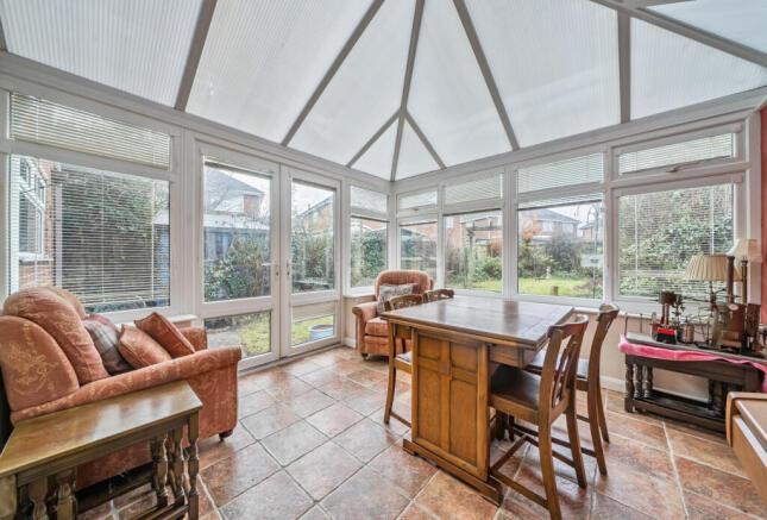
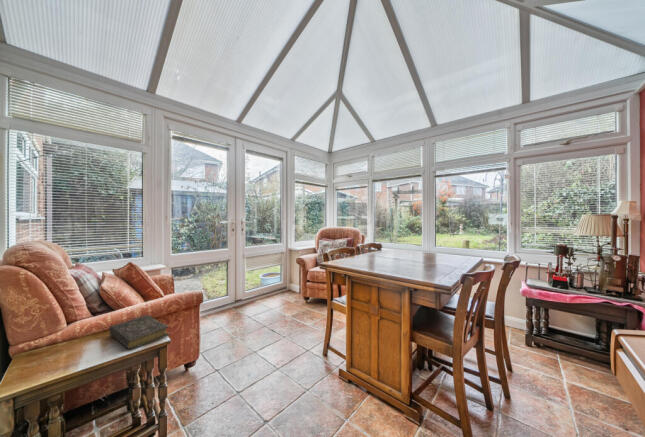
+ book [109,314,170,351]
